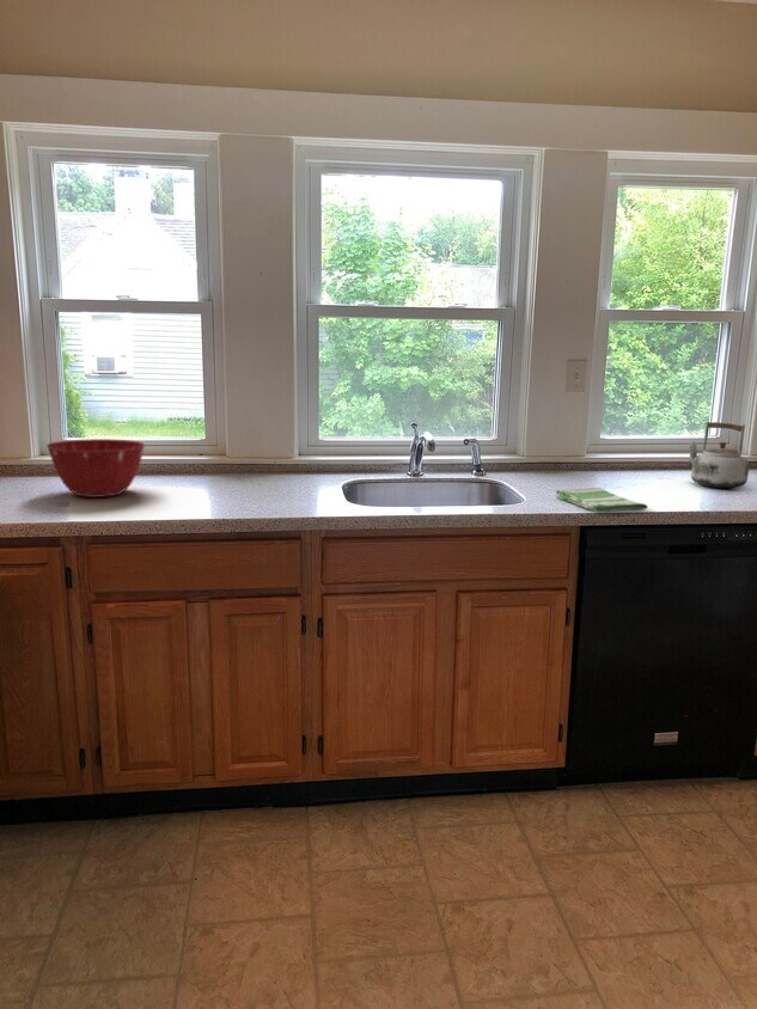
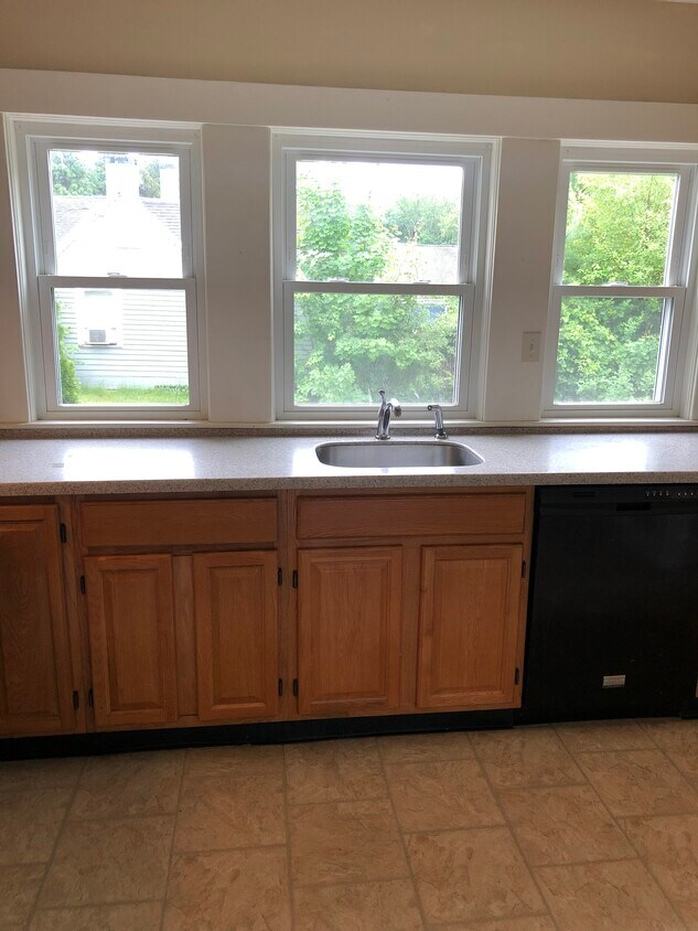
- mixing bowl [45,438,147,499]
- dish towel [554,487,648,513]
- kettle [686,420,751,489]
